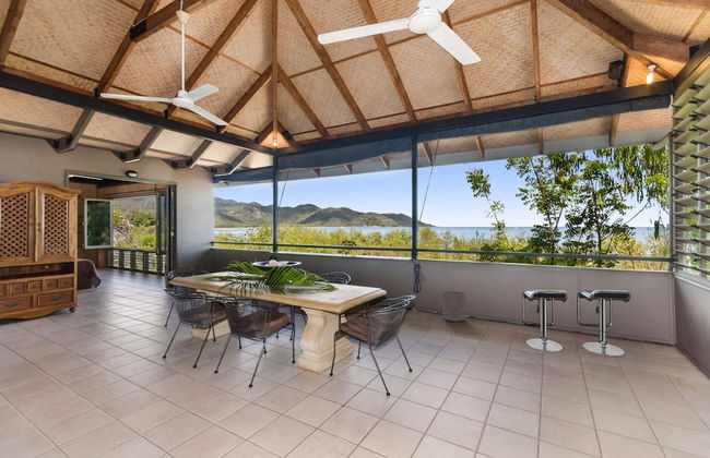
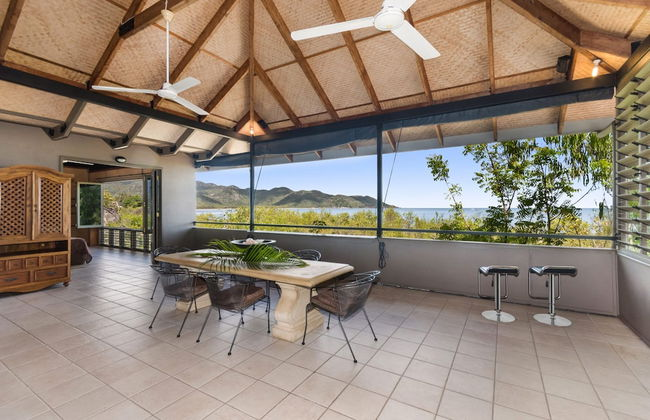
- waste bin [441,290,466,323]
